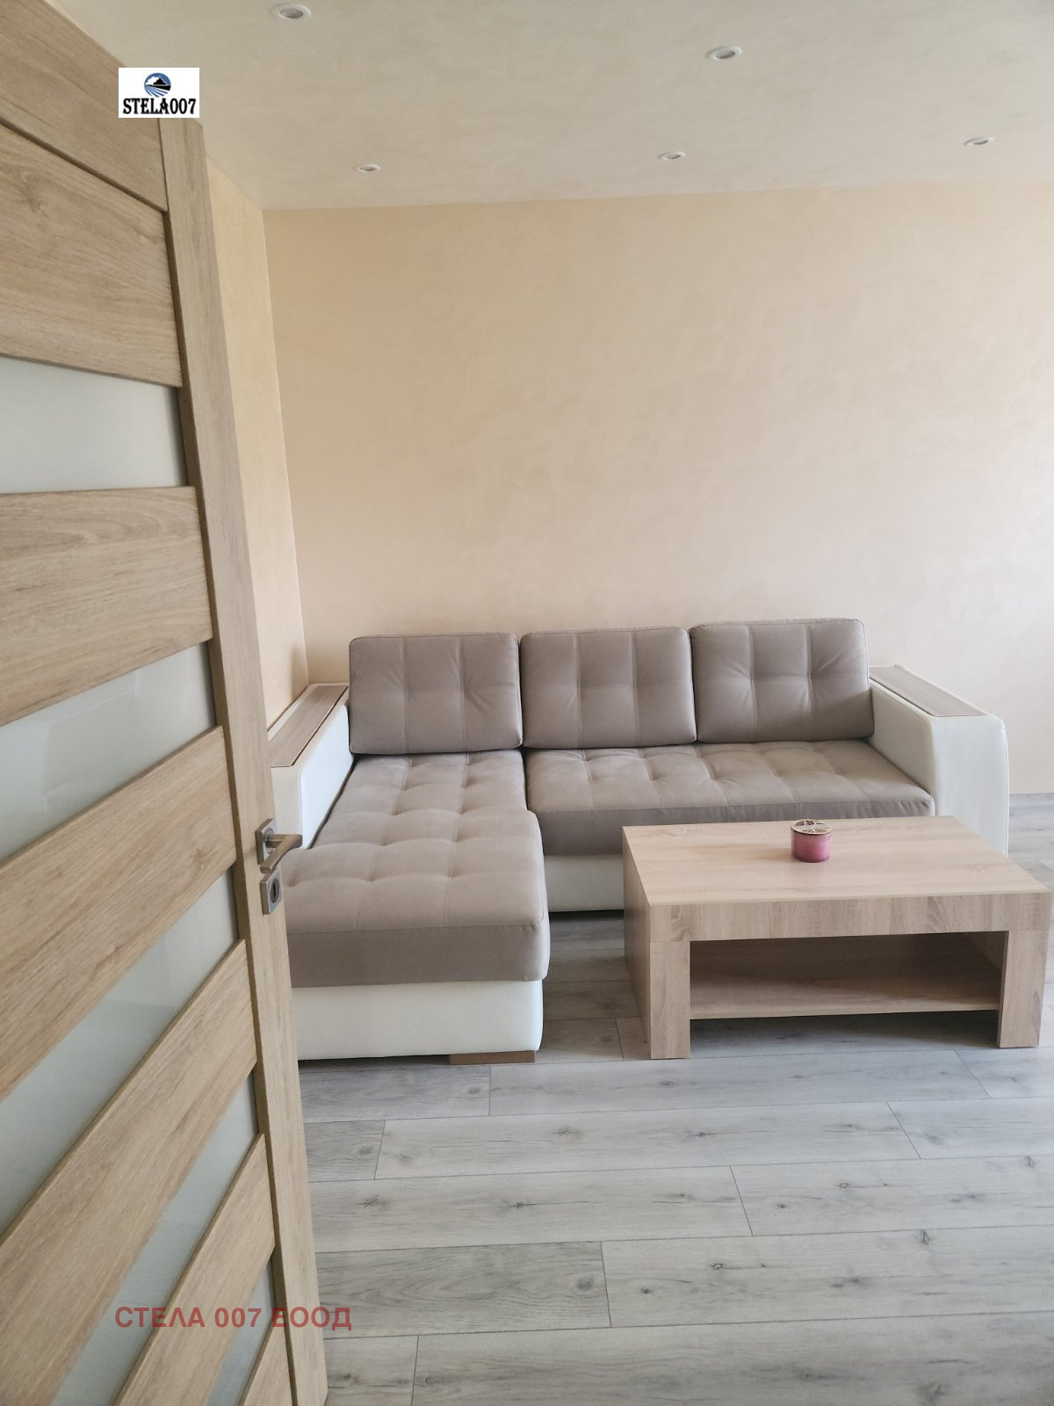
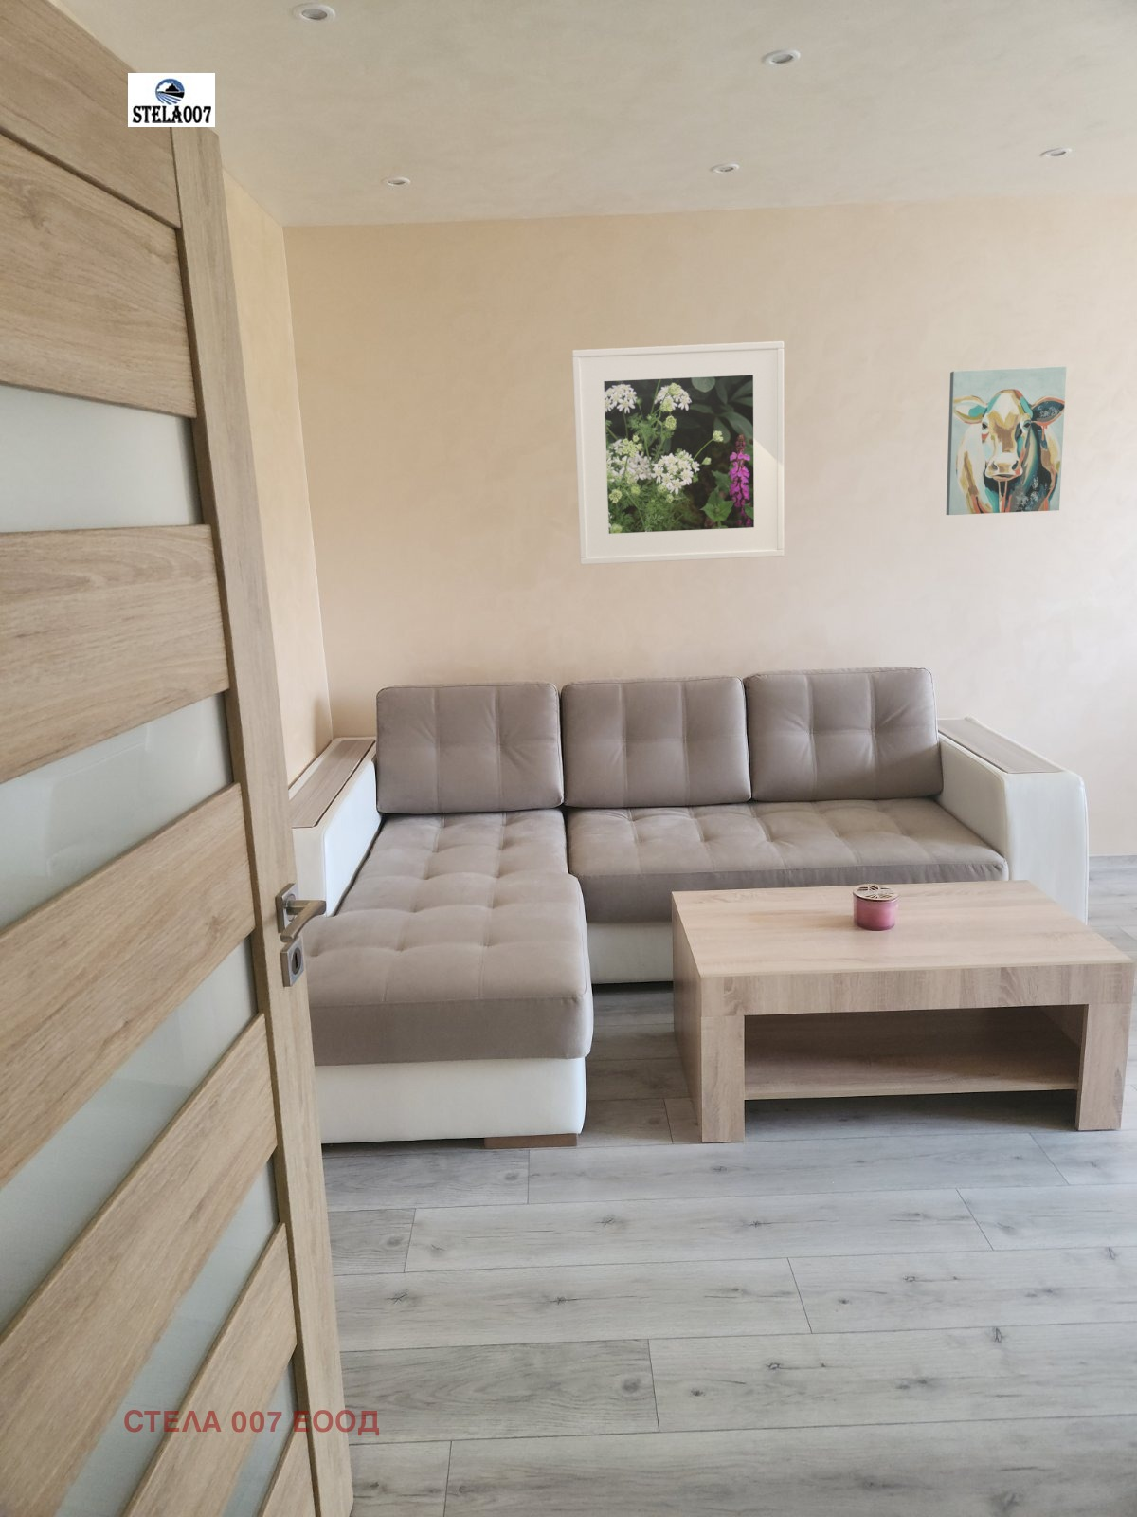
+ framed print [571,340,785,566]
+ wall art [946,366,1068,516]
